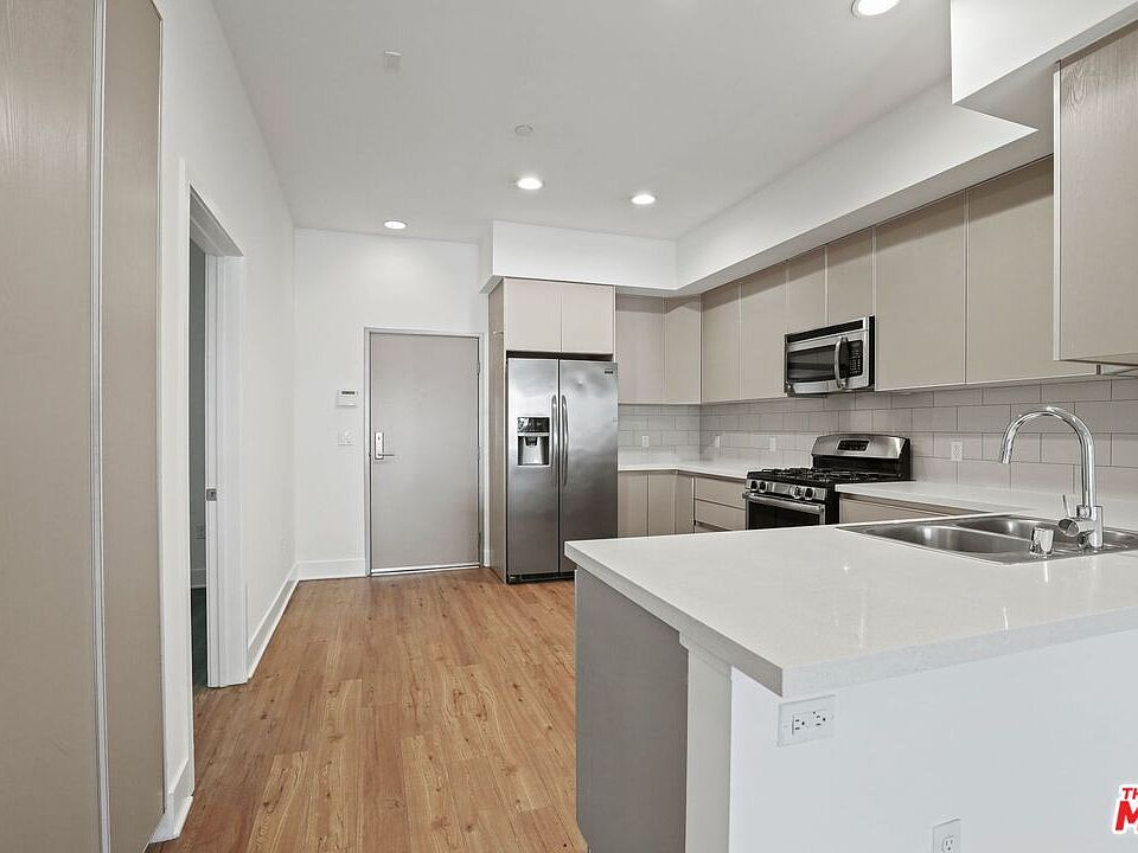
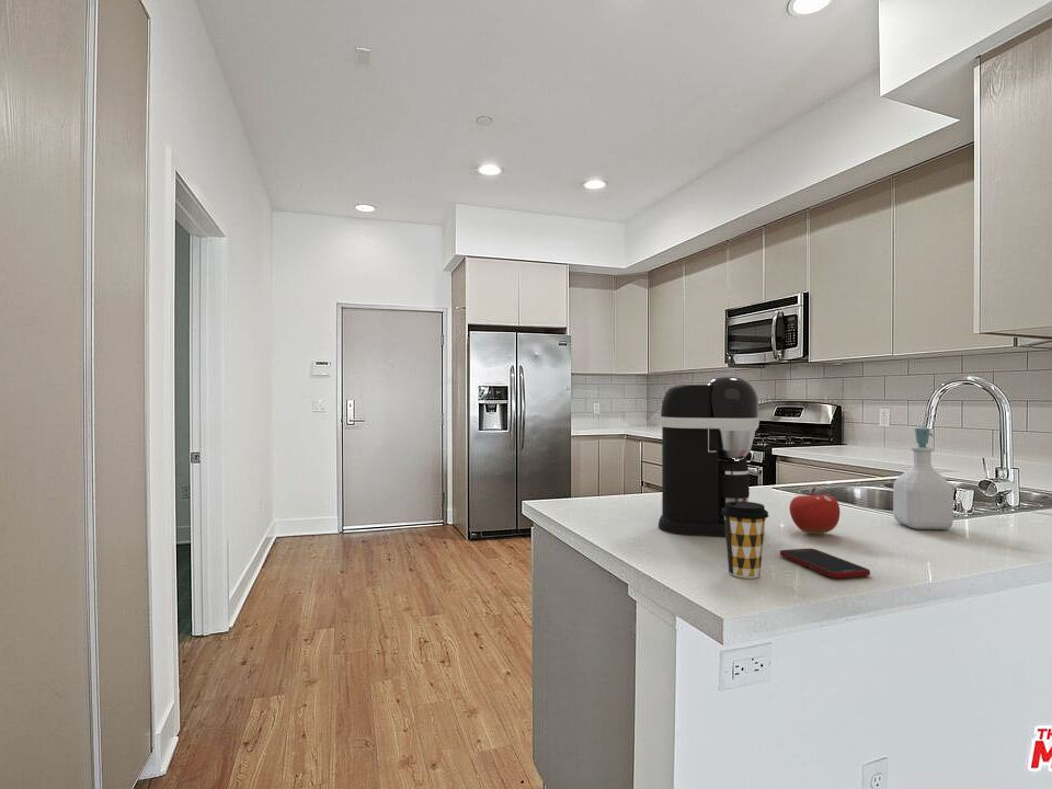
+ cell phone [779,547,871,580]
+ coffee maker [658,376,761,538]
+ fruit [789,487,841,535]
+ coffee cup [721,501,769,580]
+ soap bottle [892,427,954,530]
